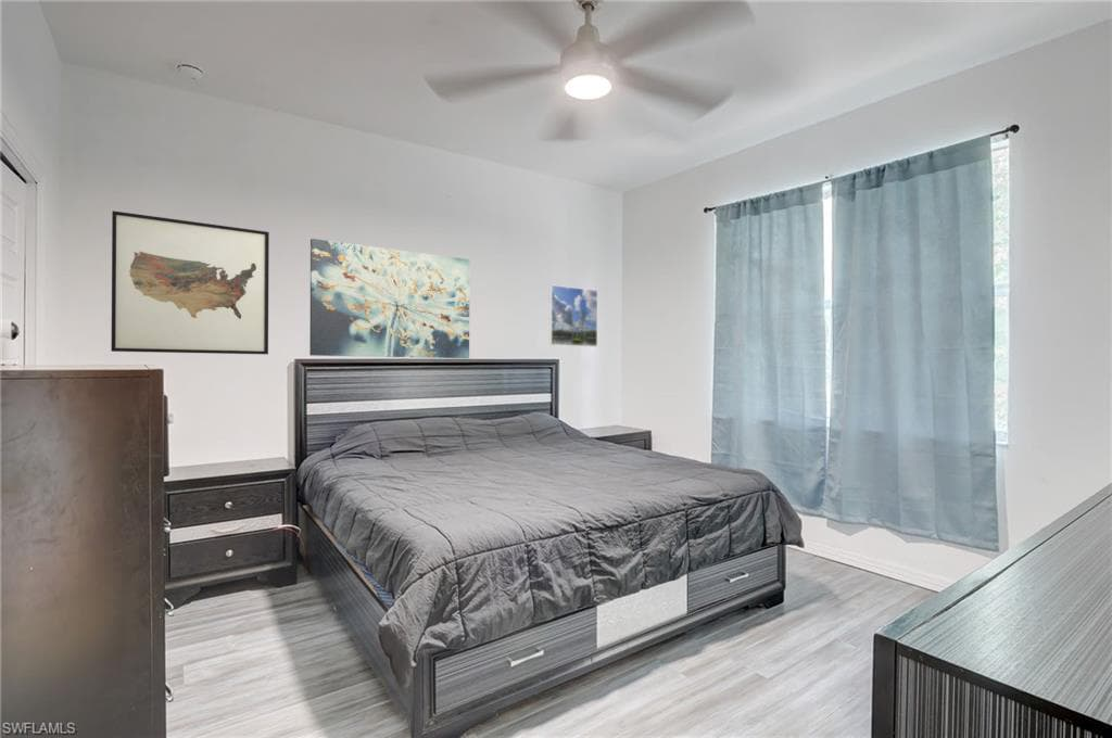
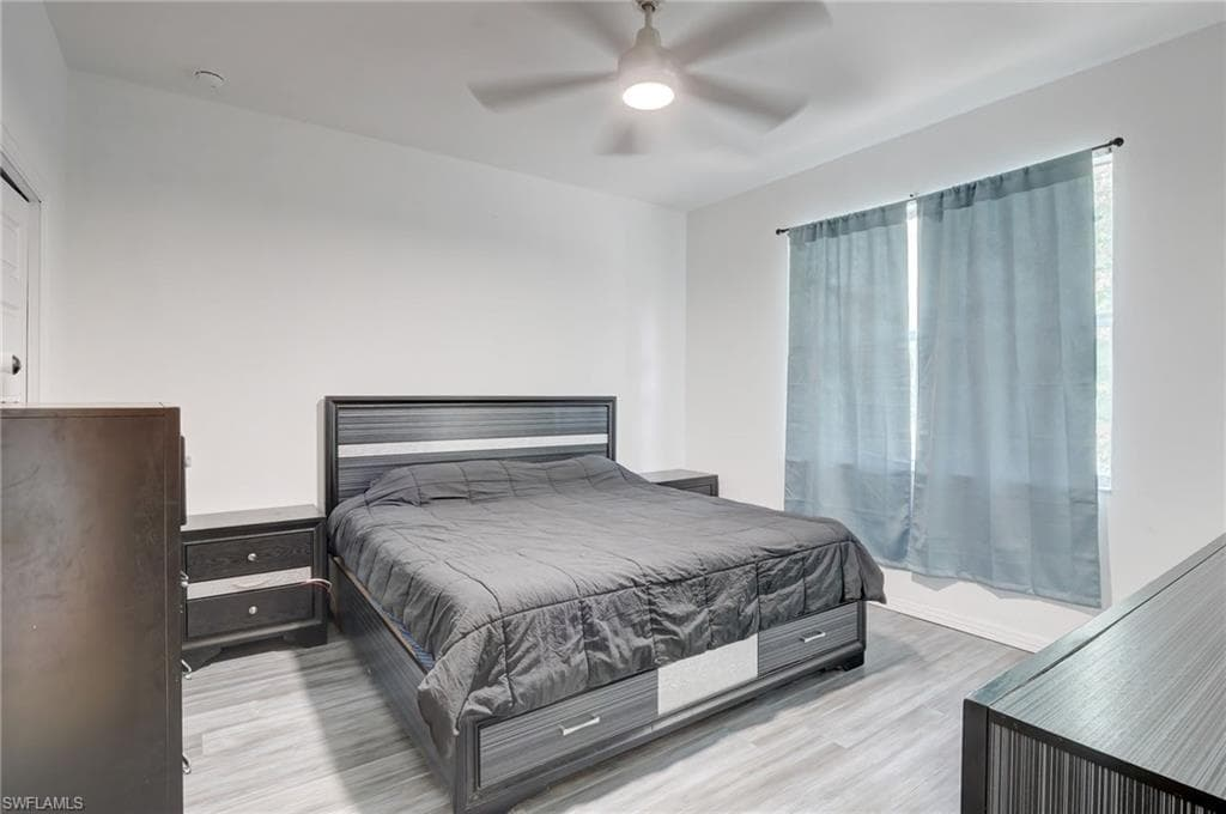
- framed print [548,284,598,347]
- wall art [308,238,471,359]
- wall art [110,209,270,355]
